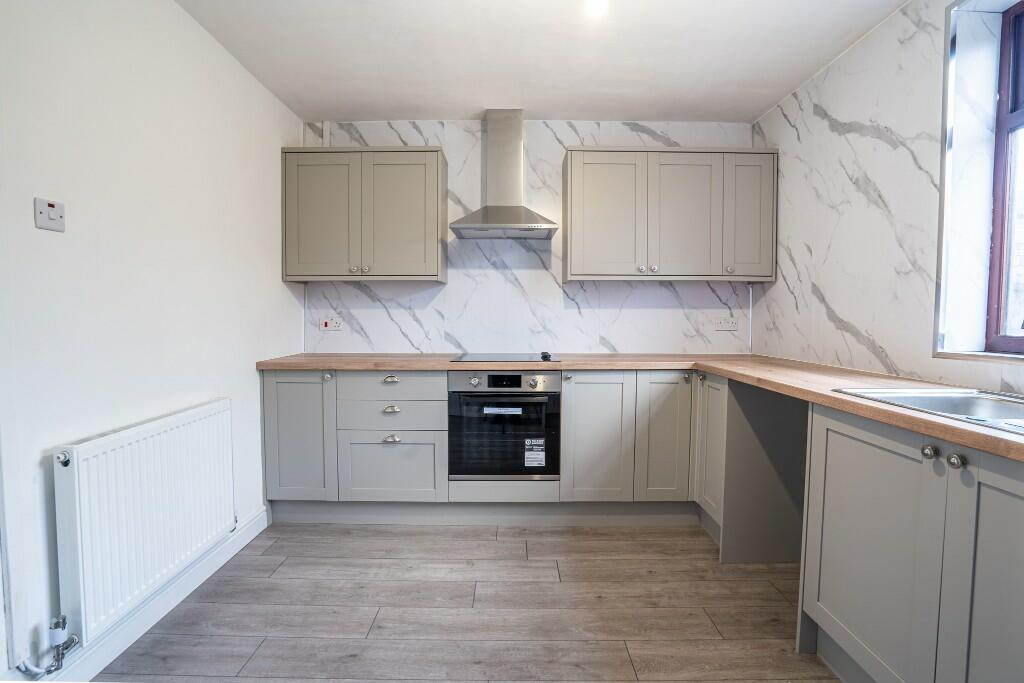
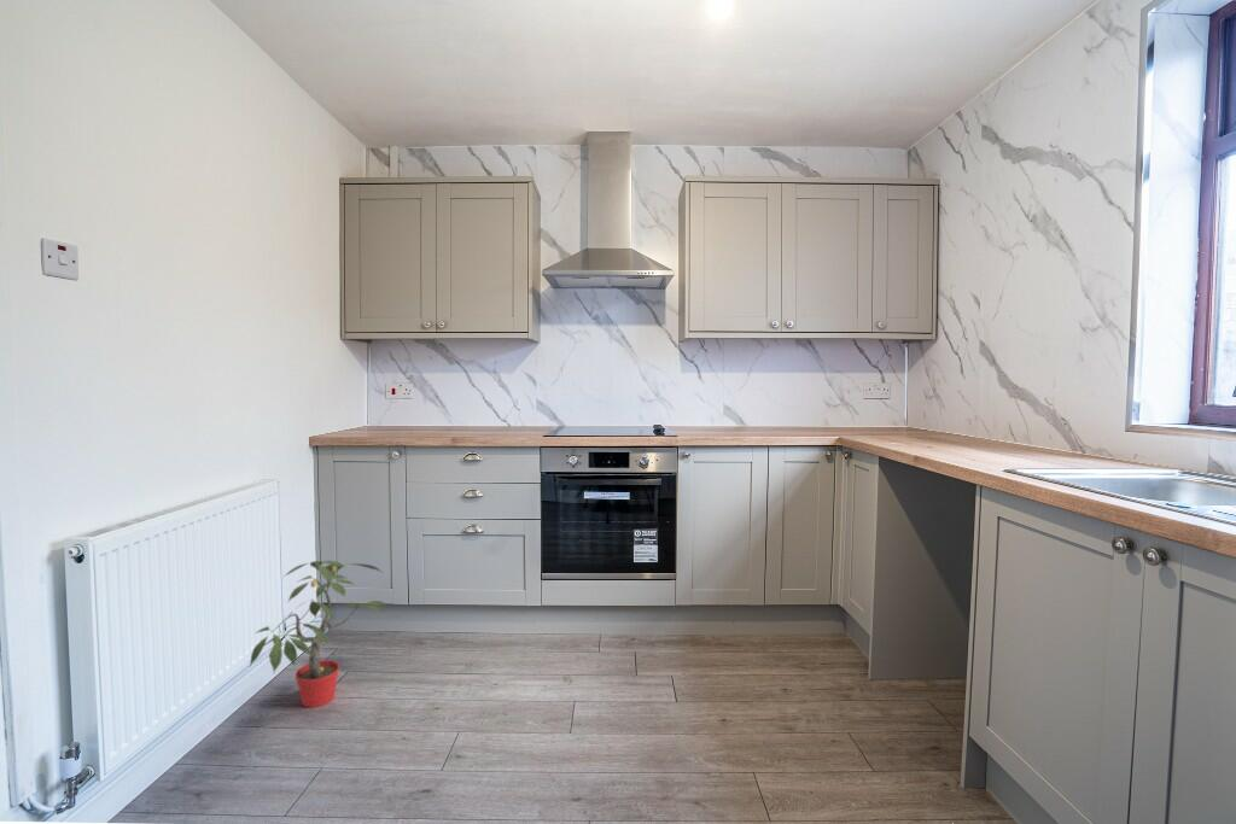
+ potted plant [249,560,389,708]
